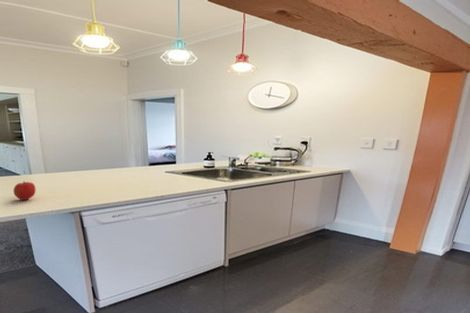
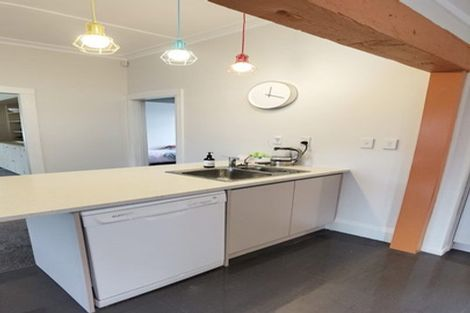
- fruit [13,180,37,201]
